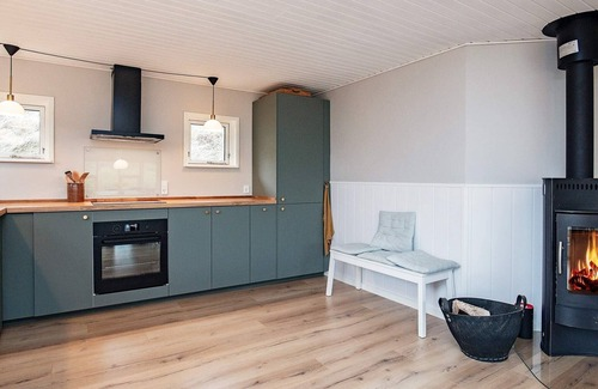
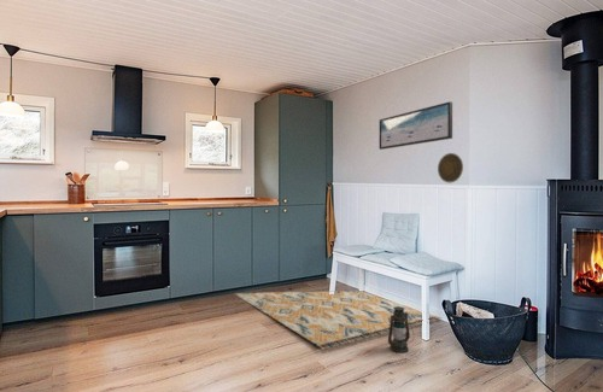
+ wall art [379,100,453,151]
+ lantern [387,306,415,355]
+ decorative plate [437,152,464,183]
+ rug [234,289,443,351]
